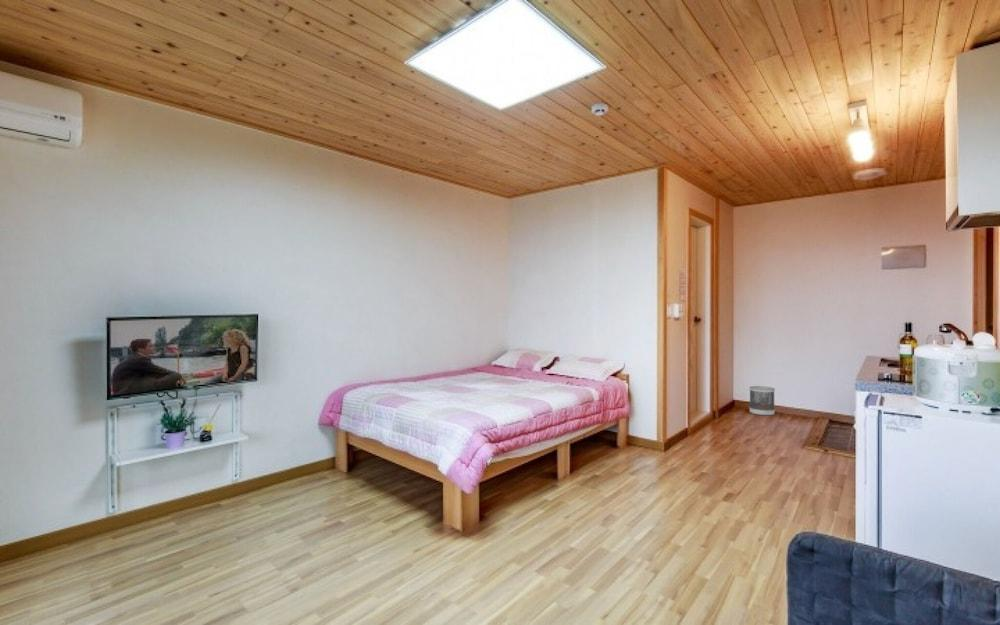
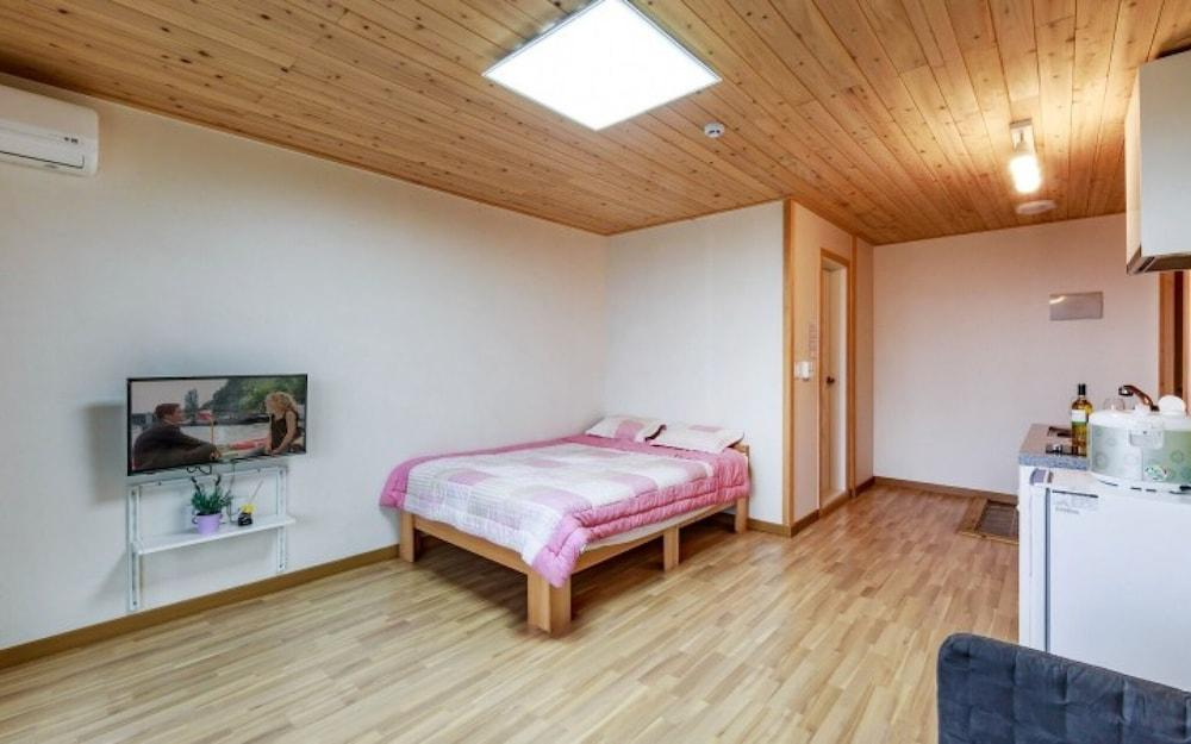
- wastebasket [749,385,776,416]
